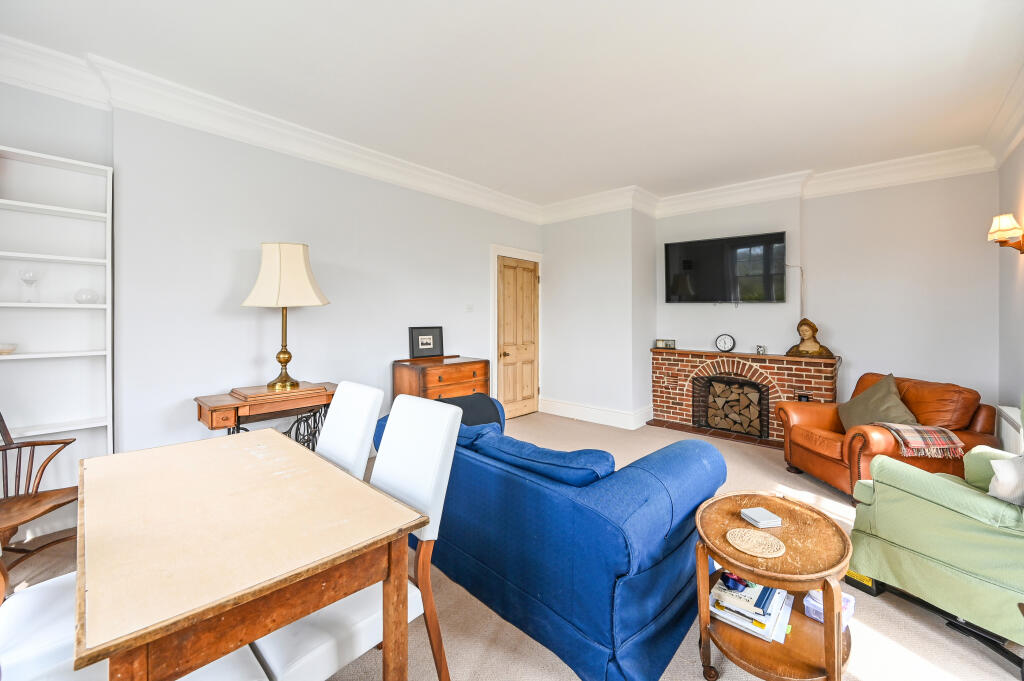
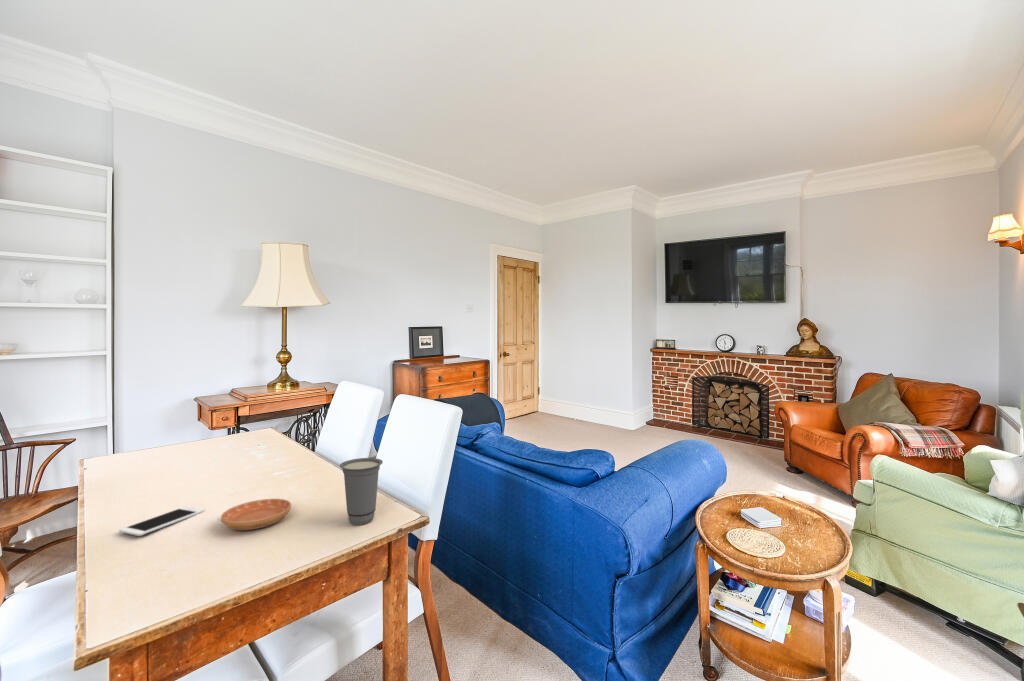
+ cell phone [118,505,206,537]
+ cup [339,457,384,526]
+ saucer [220,498,292,531]
